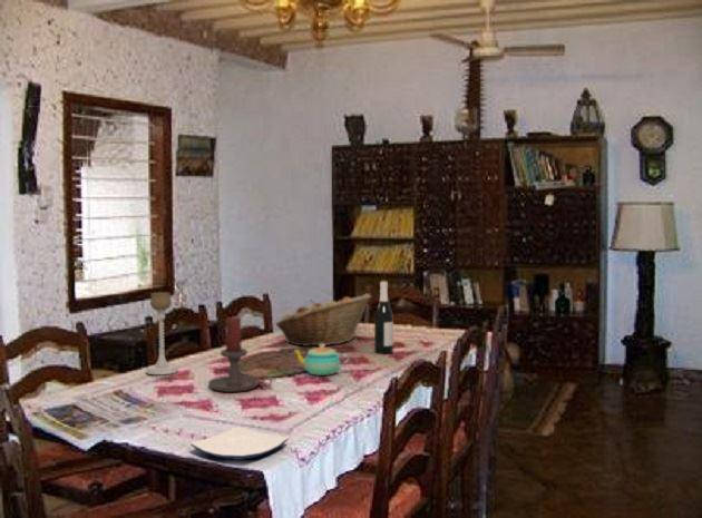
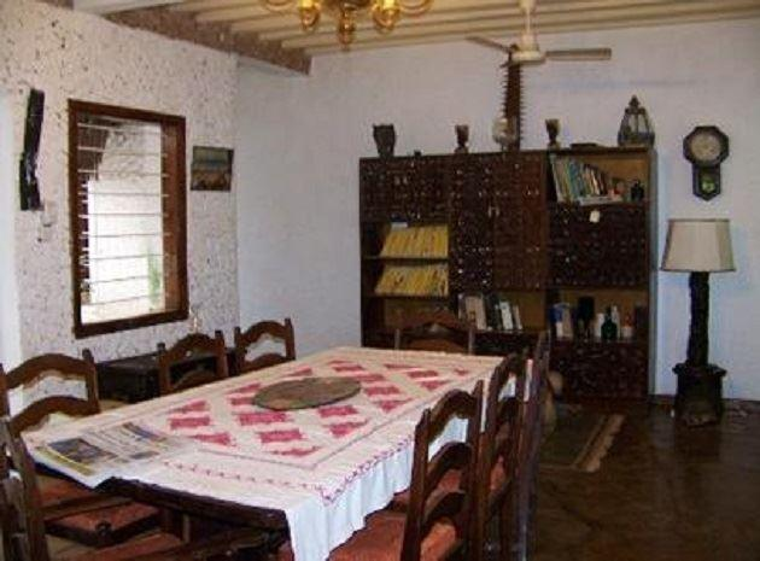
- wine bottle [373,280,394,354]
- candle holder [207,316,273,393]
- fruit basket [274,292,372,348]
- plate [189,426,290,461]
- candle holder [144,291,179,375]
- teapot [291,344,350,377]
